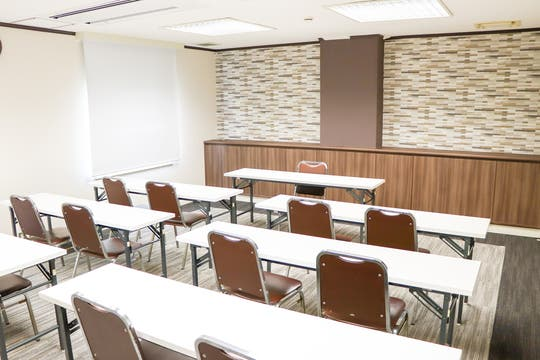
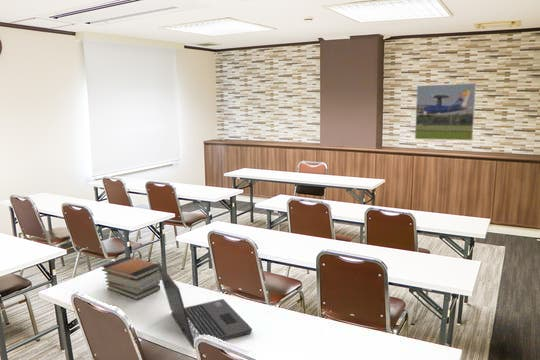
+ book stack [100,256,162,301]
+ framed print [414,82,477,141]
+ laptop [156,261,253,350]
